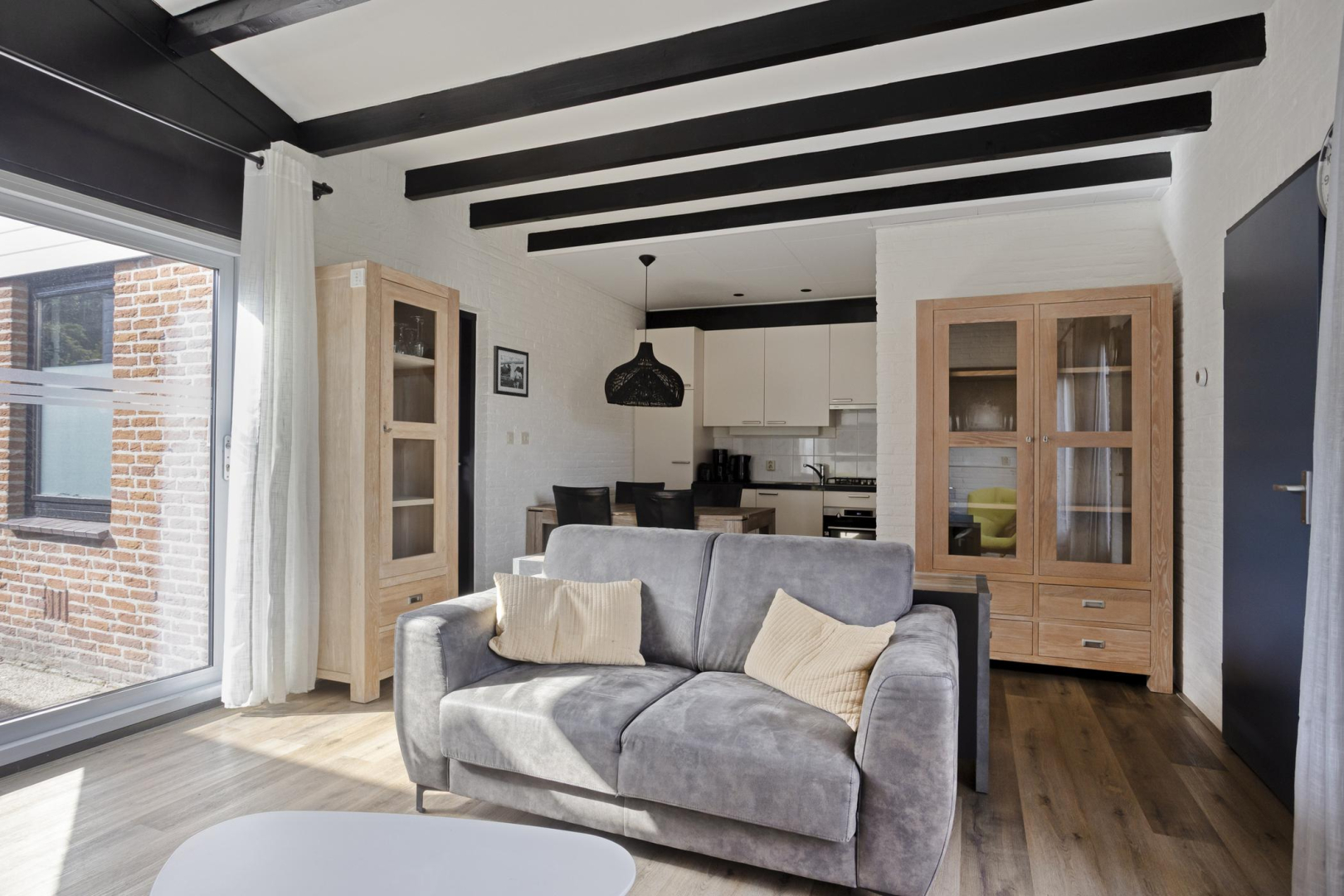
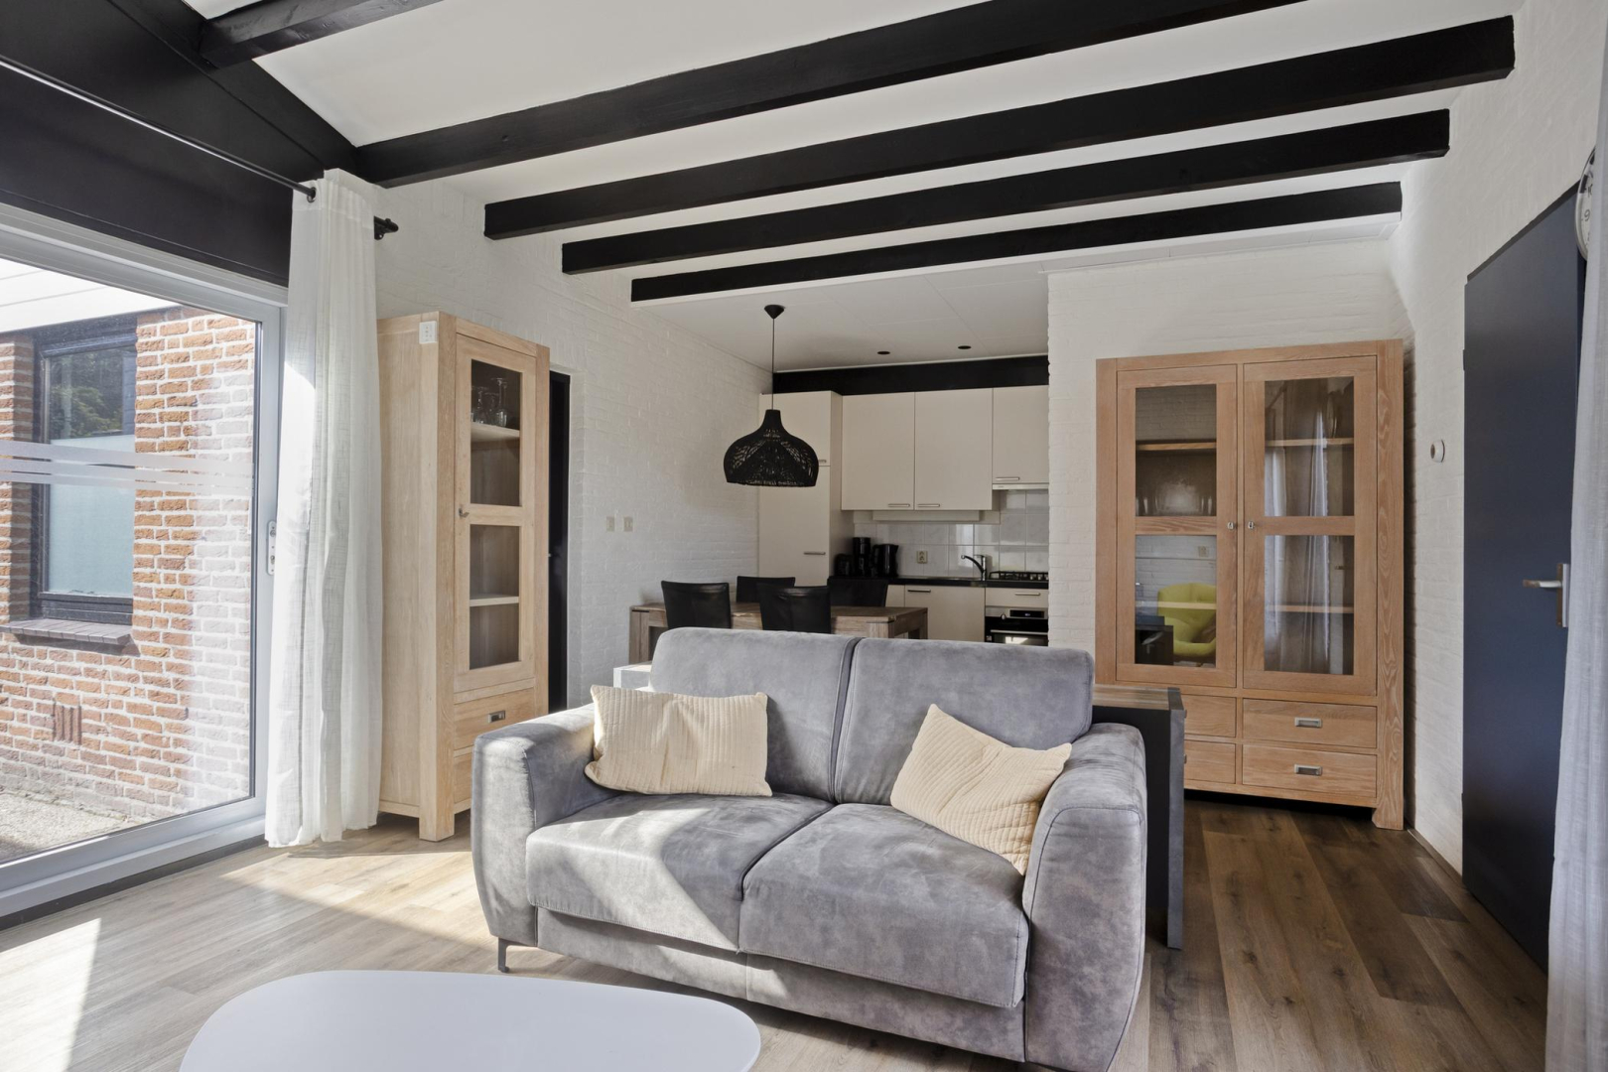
- picture frame [493,345,529,398]
